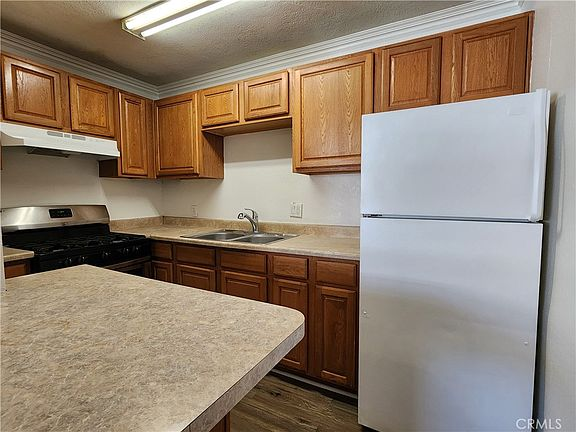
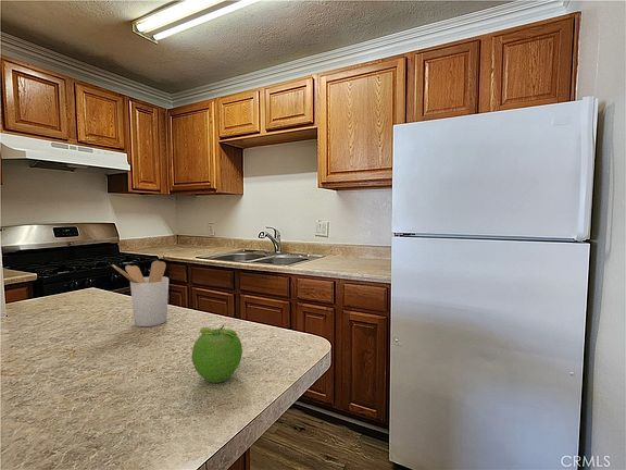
+ utensil holder [111,260,170,327]
+ fruit [190,324,243,384]
